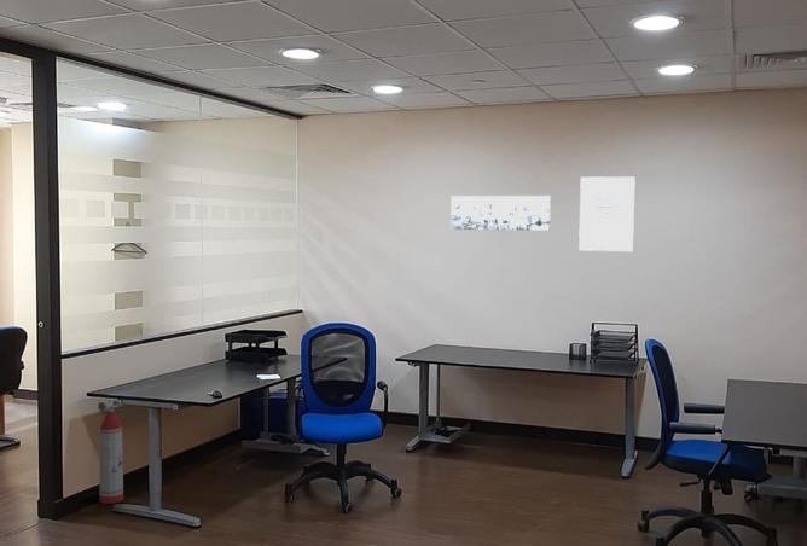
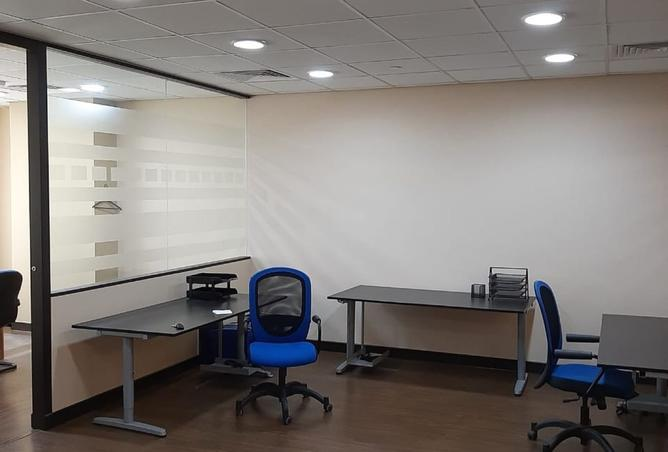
- fire extinguisher [97,397,124,505]
- wall art [449,194,552,232]
- wall art [577,175,637,252]
